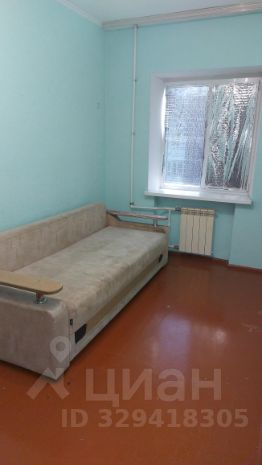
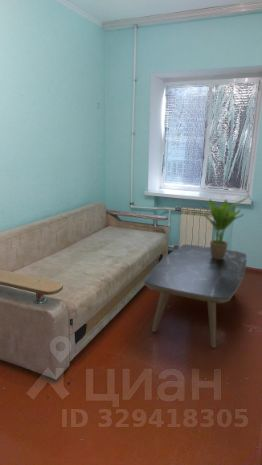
+ coffee table [143,244,247,349]
+ potted plant [191,195,250,259]
